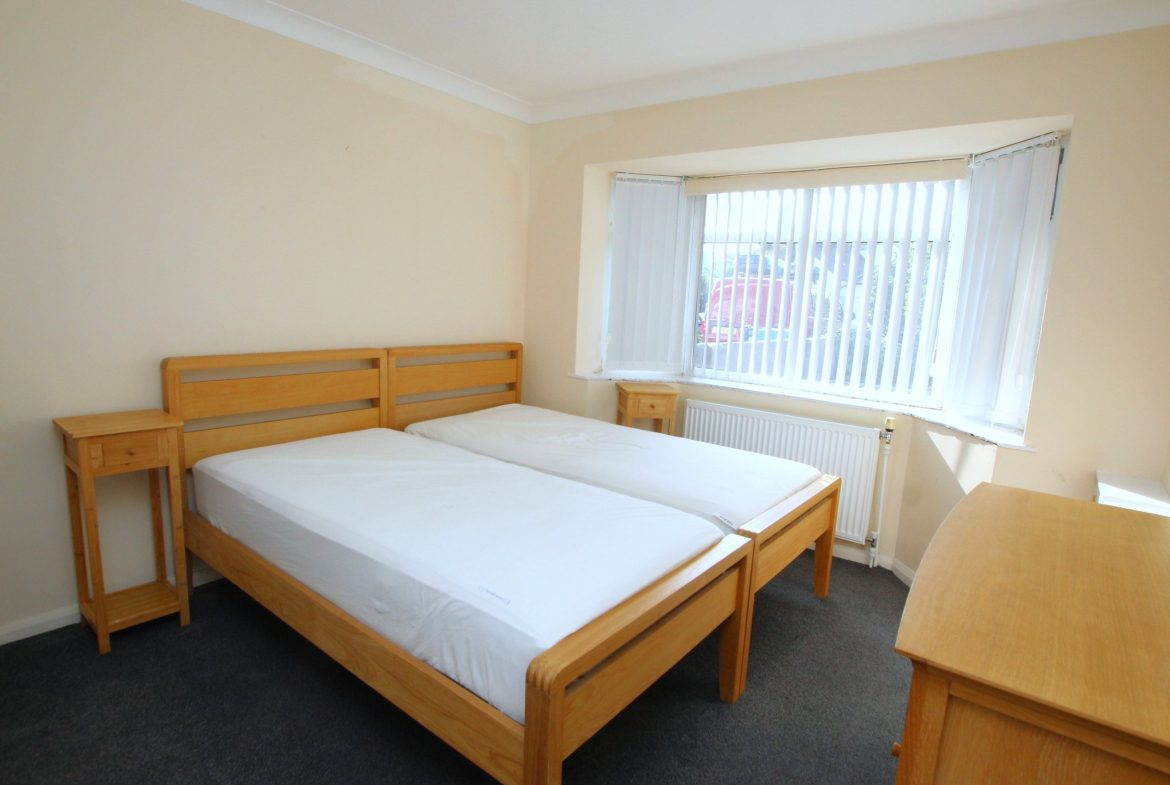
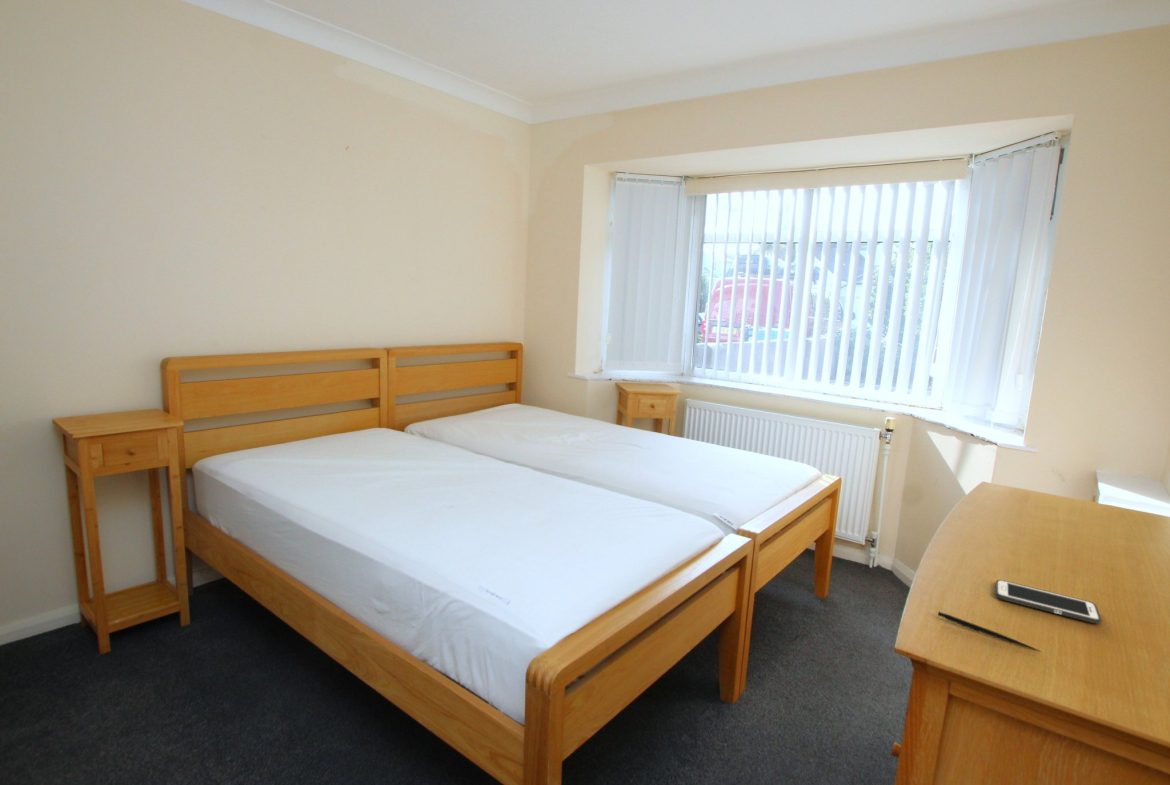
+ pen [937,611,1042,653]
+ cell phone [994,579,1102,625]
